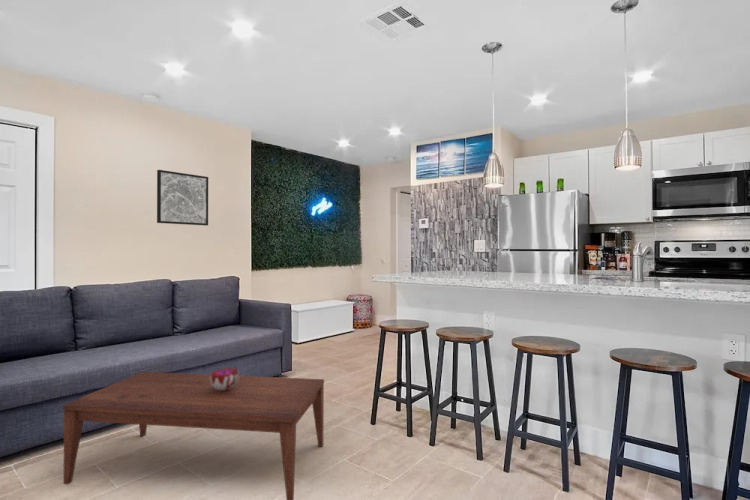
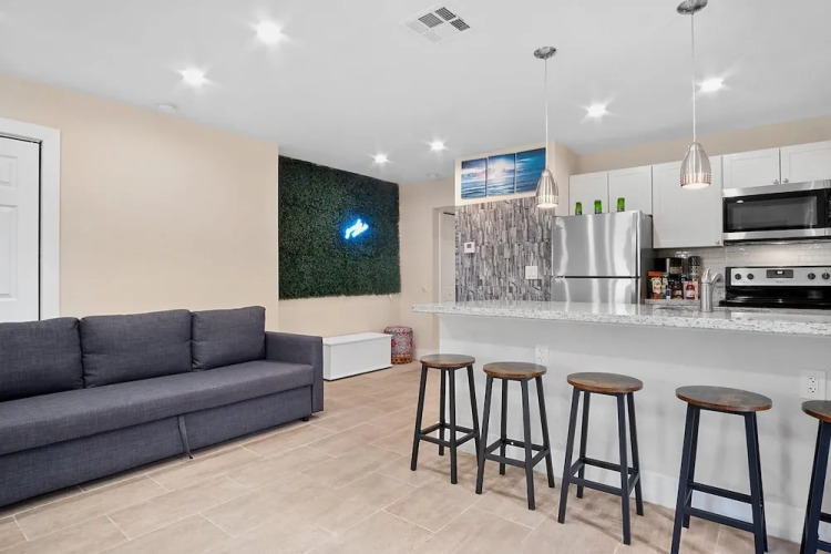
- decorative bowl [209,367,240,390]
- coffee table [62,371,325,500]
- wall art [156,169,209,226]
